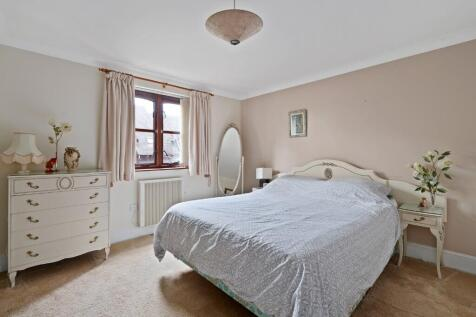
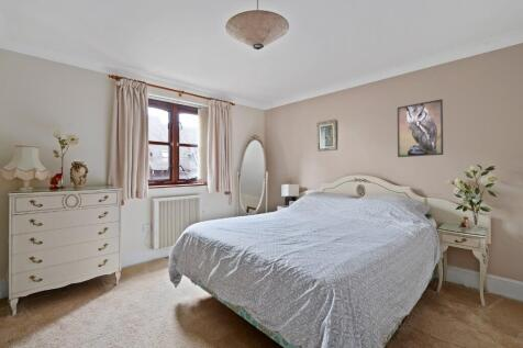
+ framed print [397,99,444,158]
